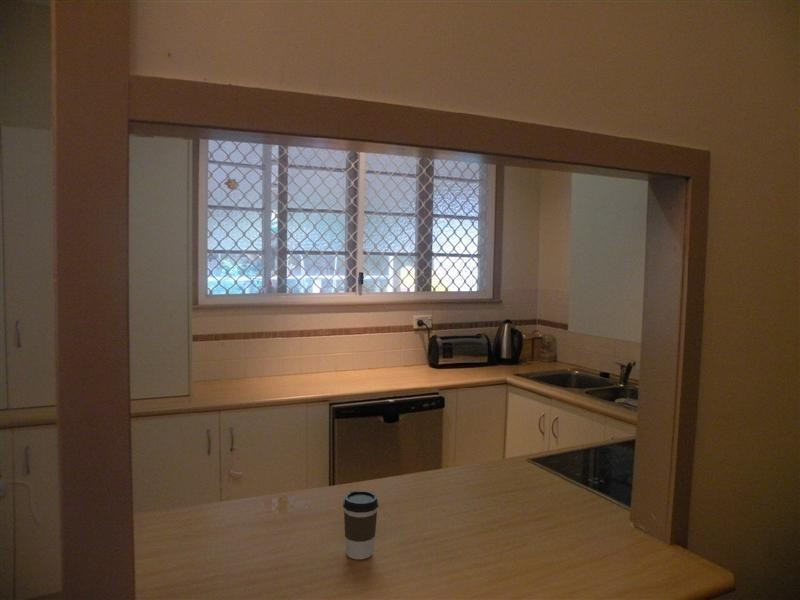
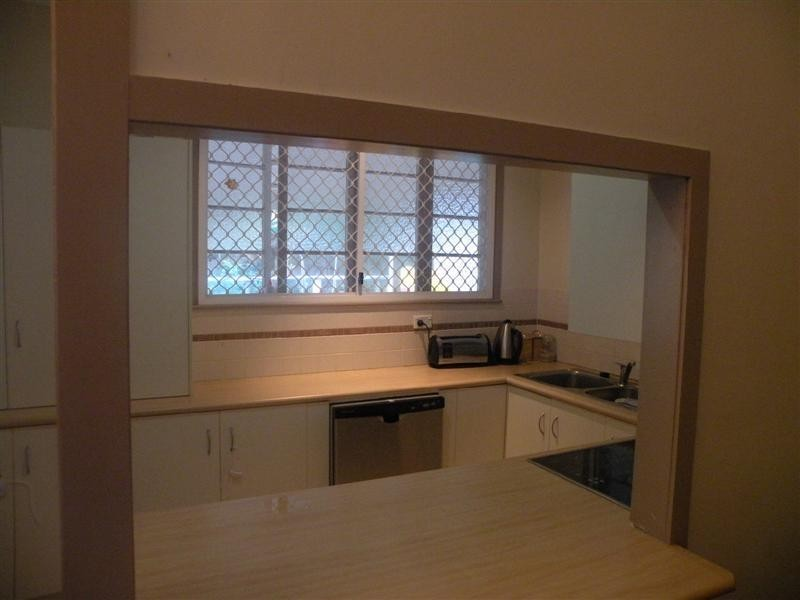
- coffee cup [342,490,379,560]
